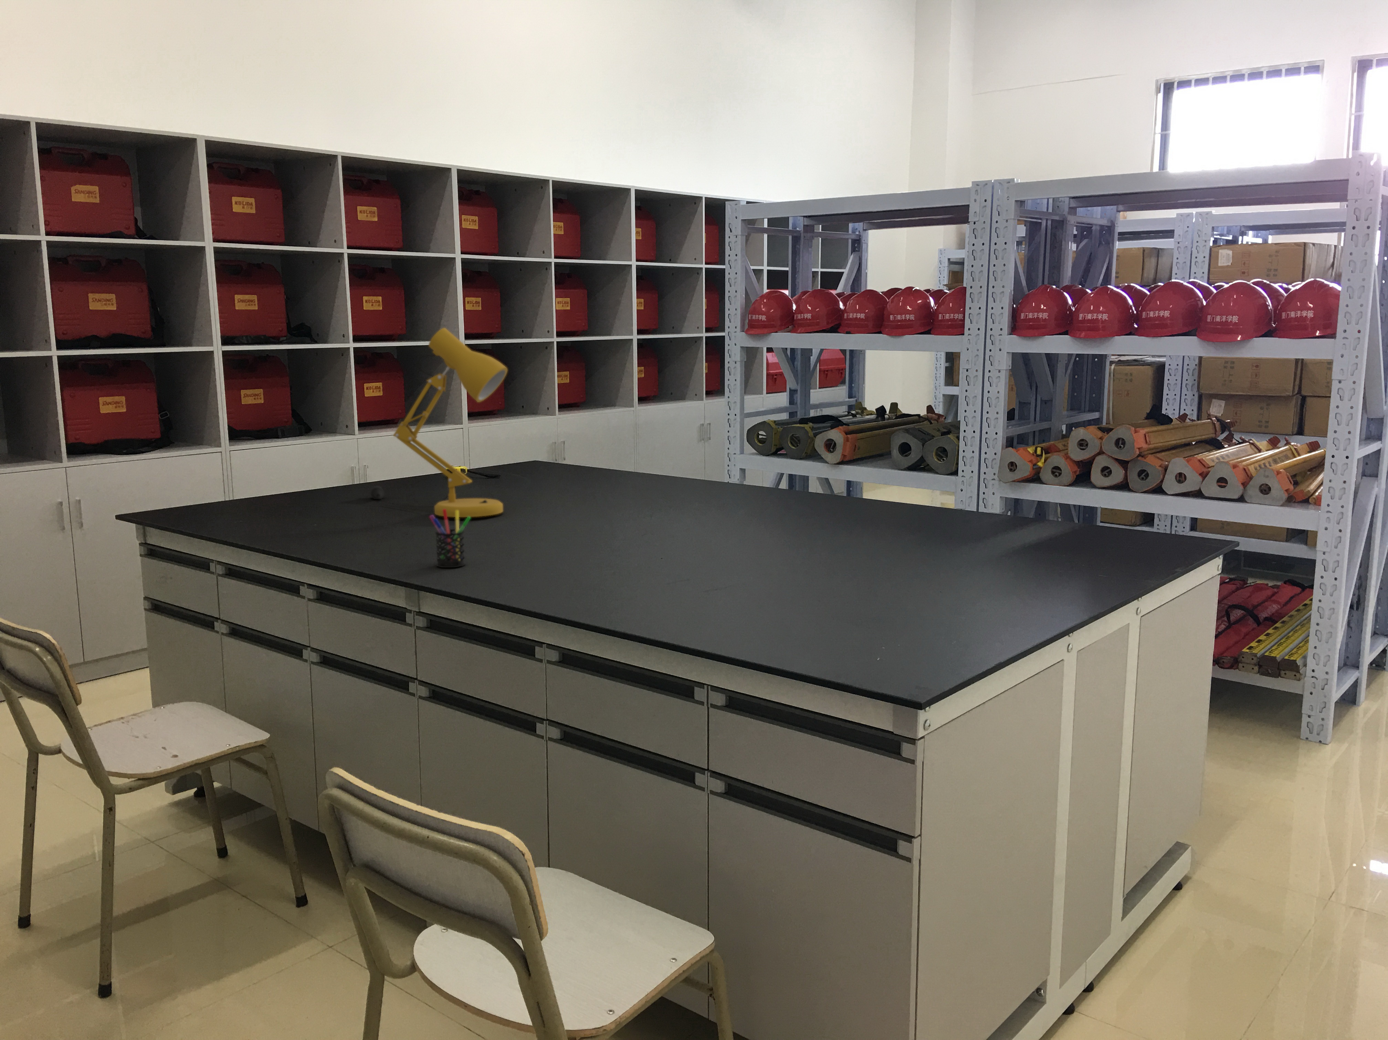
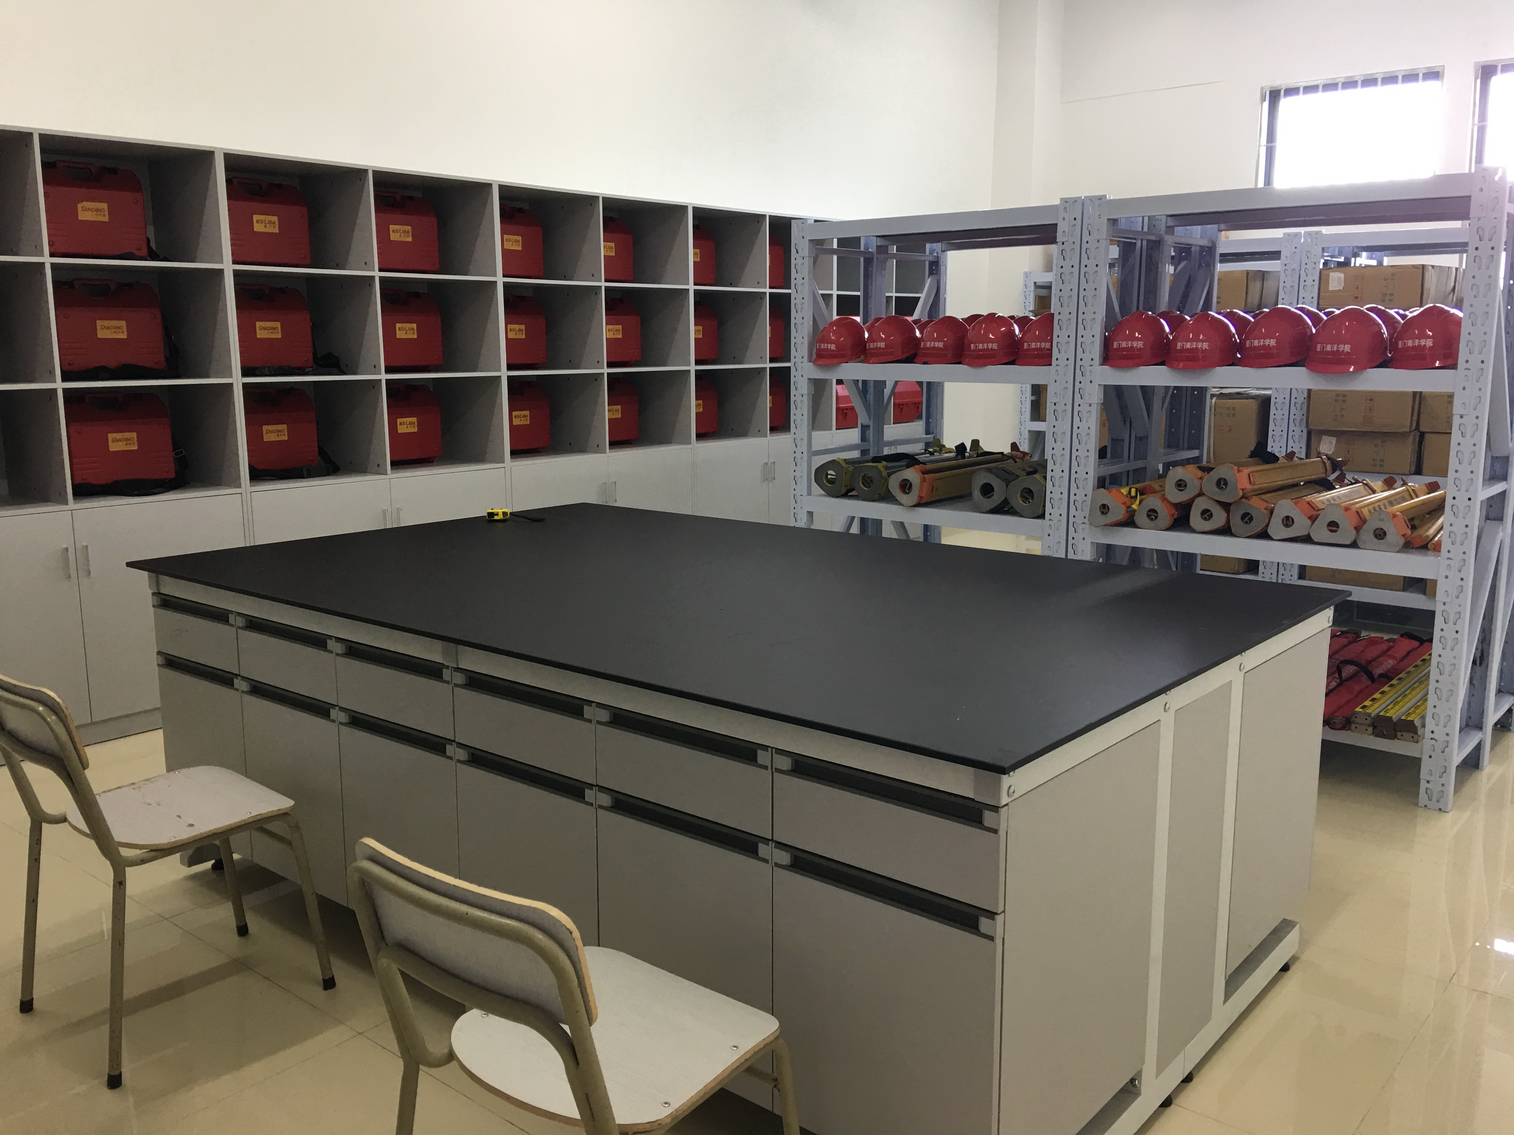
- desk lamp [370,328,508,518]
- pen holder [428,509,471,568]
